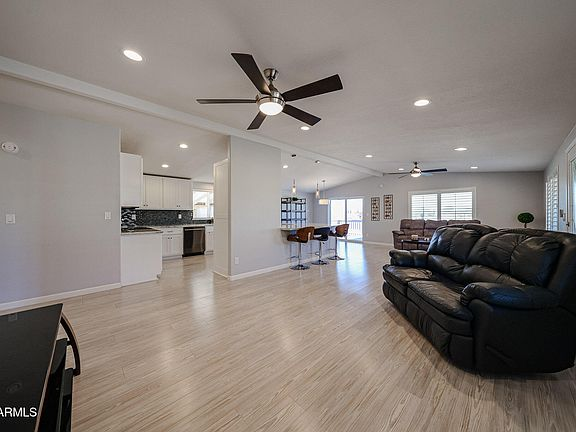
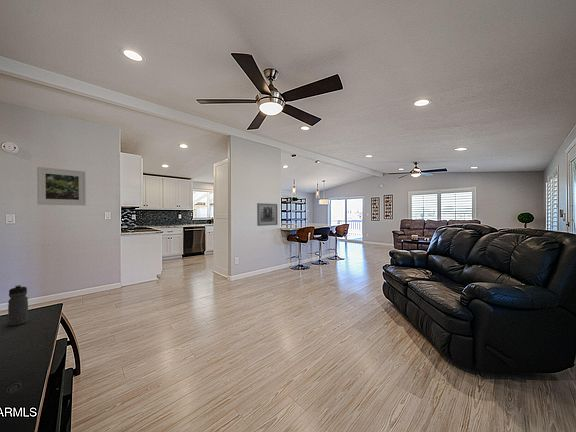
+ water bottle [7,284,29,327]
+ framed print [36,166,87,206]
+ wall art [256,202,279,227]
